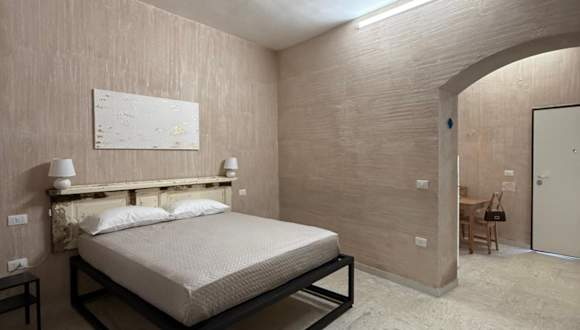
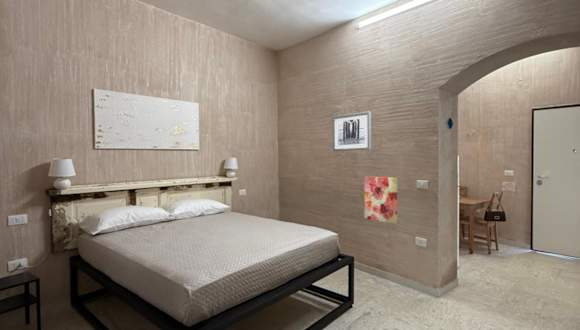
+ wall art [332,110,372,152]
+ wall art [363,176,398,225]
